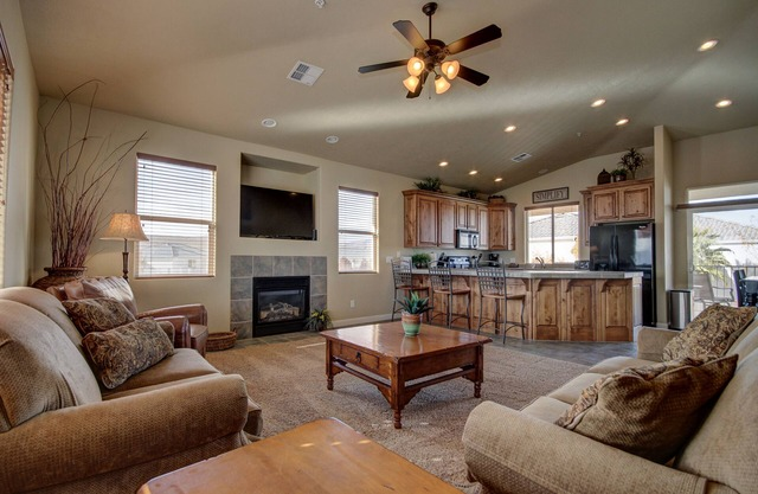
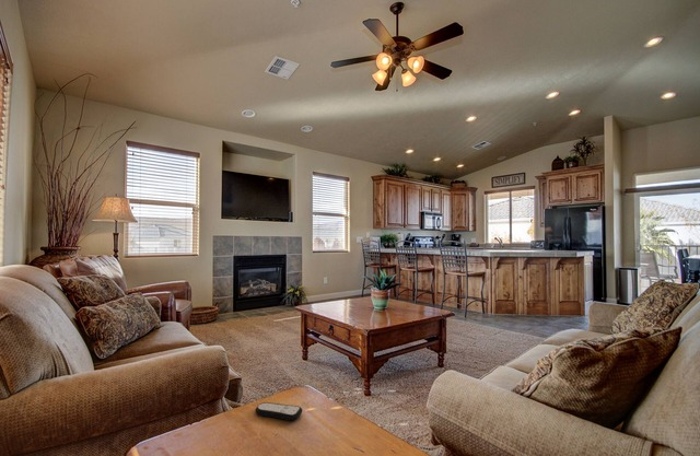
+ remote control [255,401,303,422]
